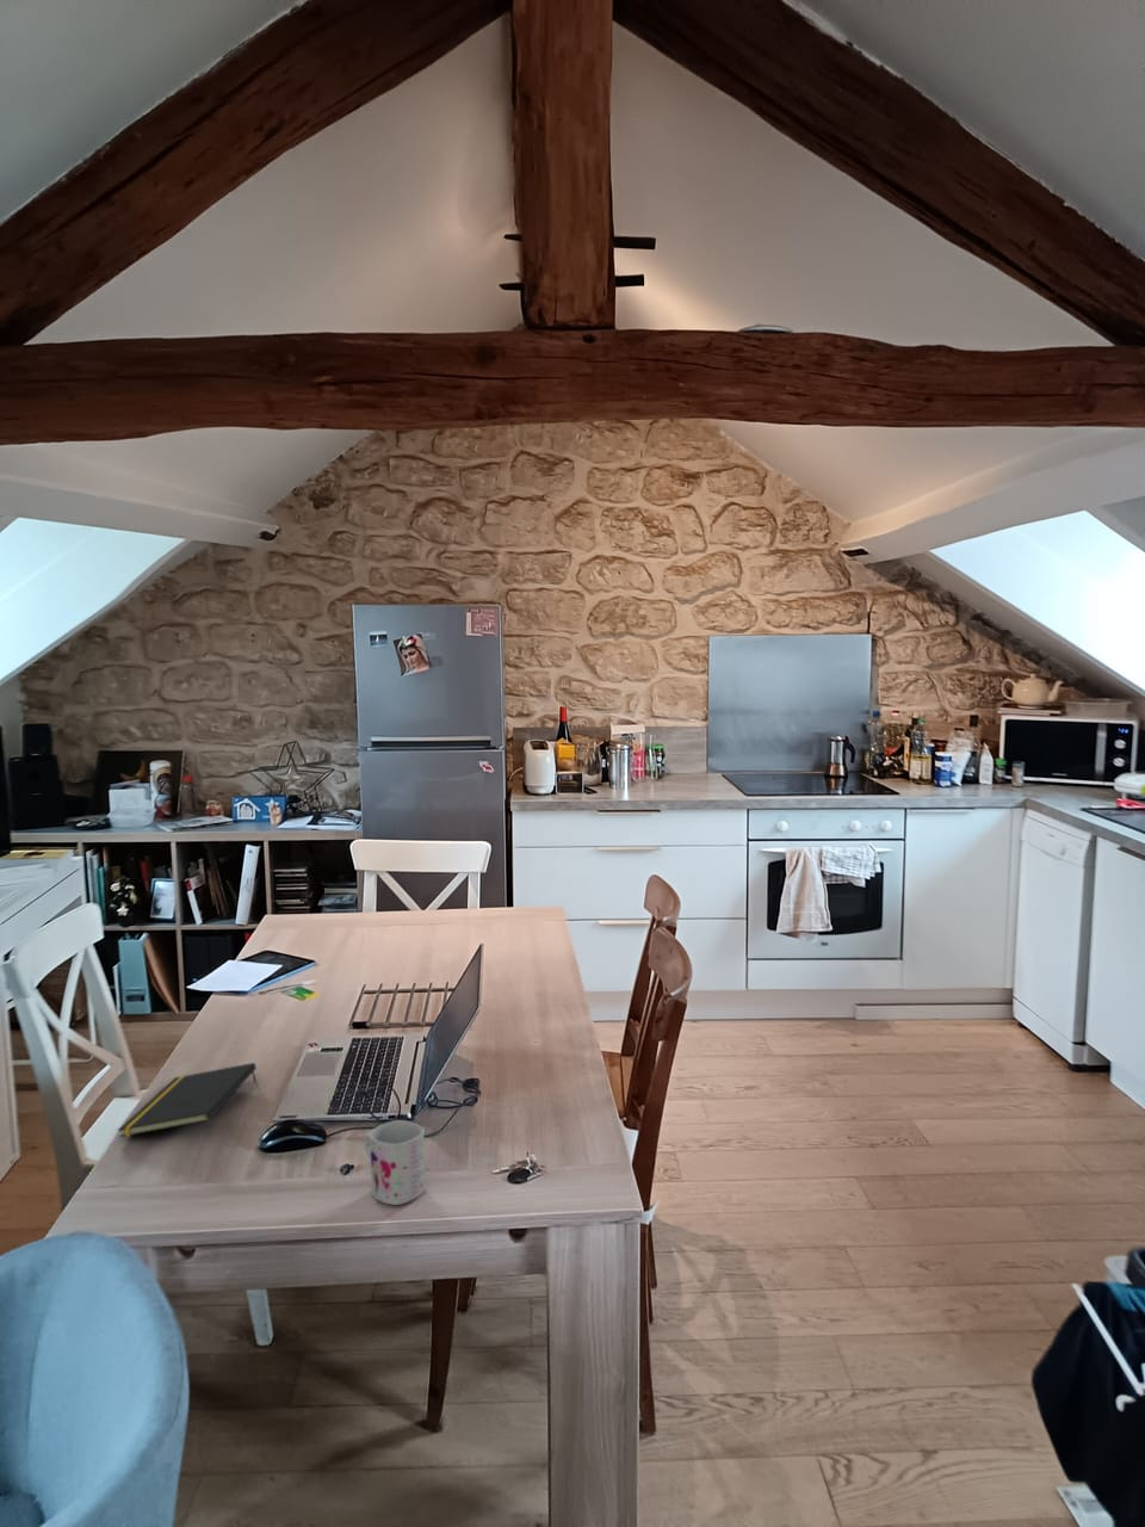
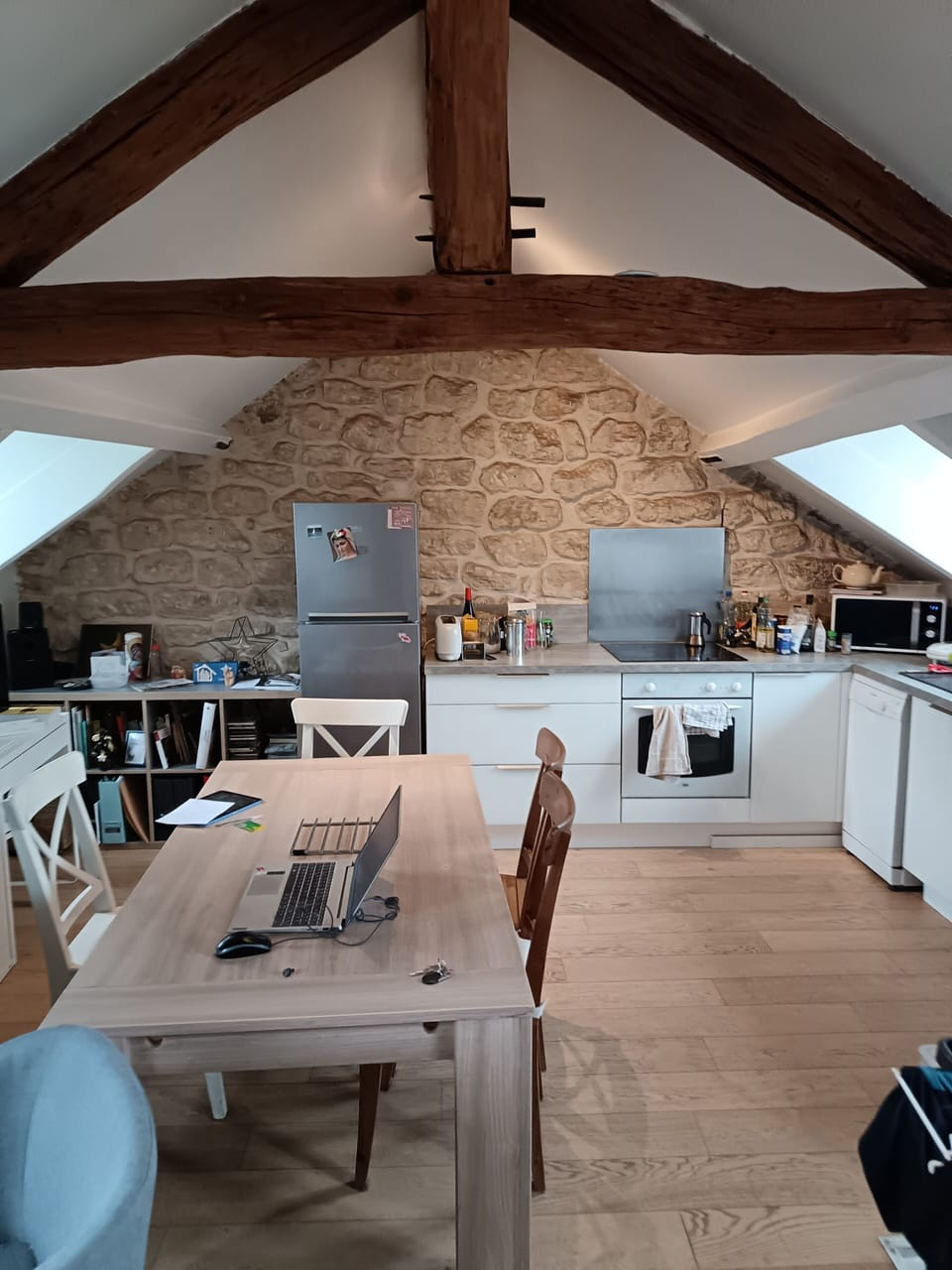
- notepad [117,1062,257,1139]
- mug [363,1119,426,1206]
